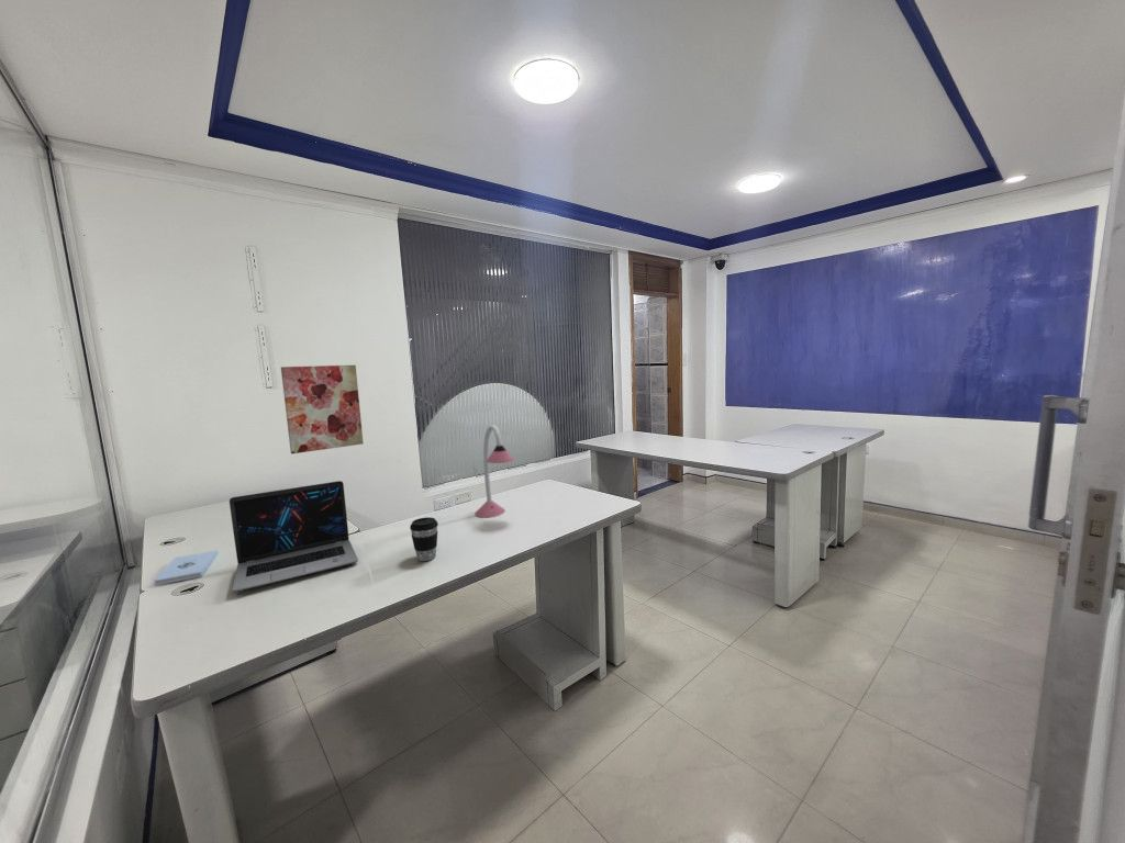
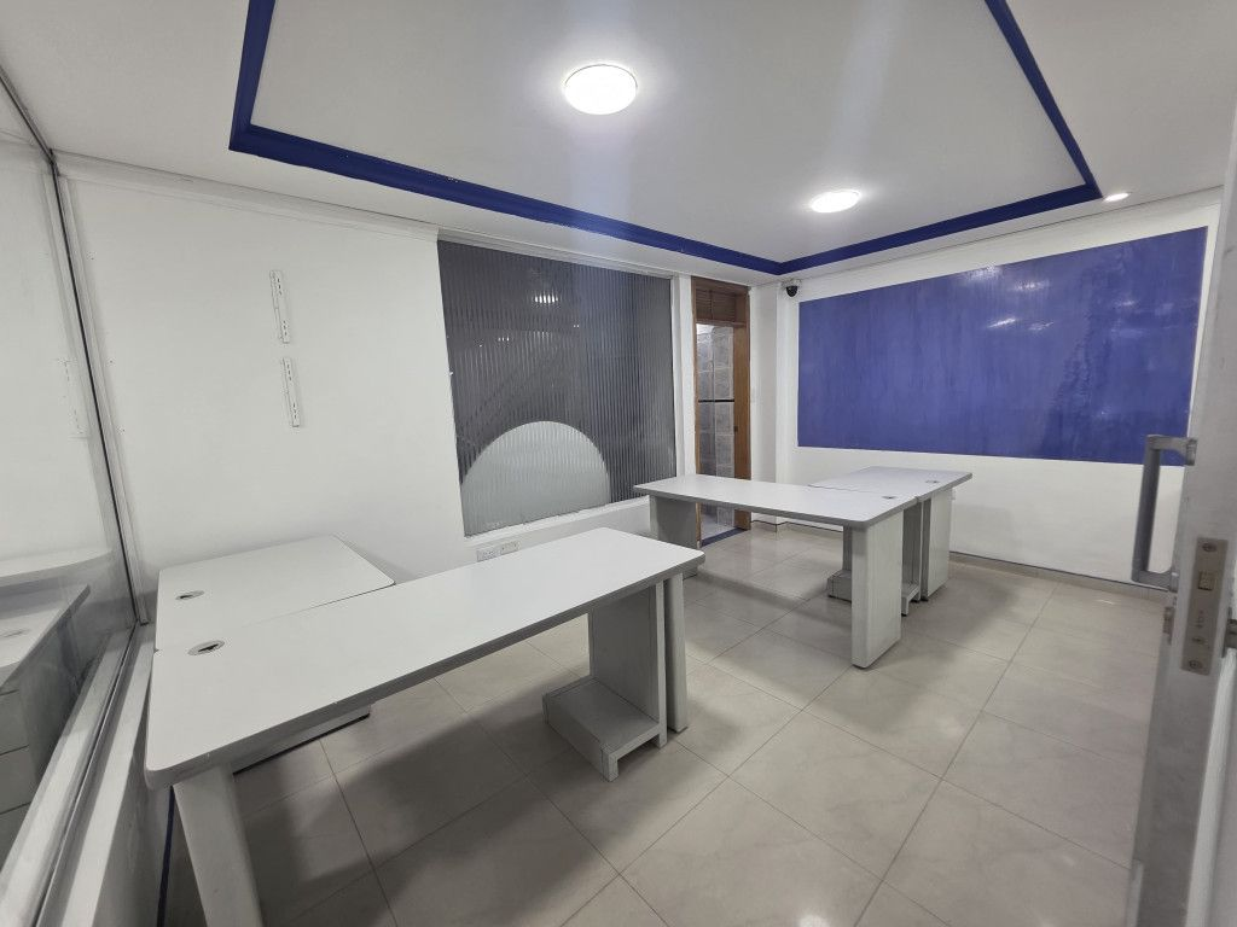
- coffee cup [409,516,439,562]
- notepad [153,549,219,586]
- desk lamp [474,424,515,518]
- wall art [280,364,365,454]
- laptop [229,480,359,593]
